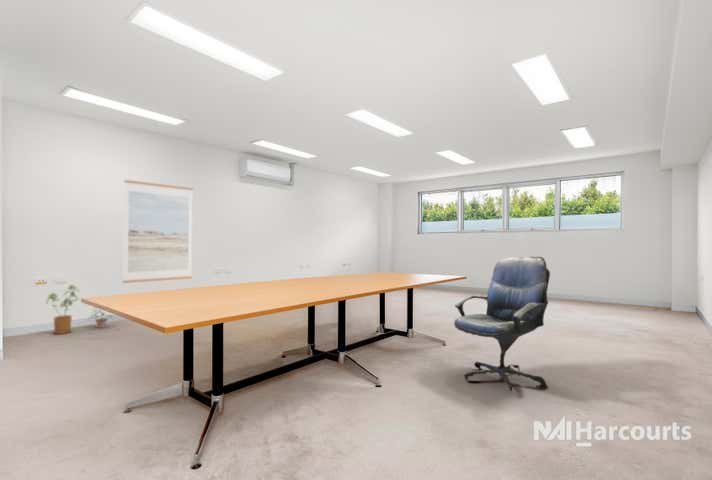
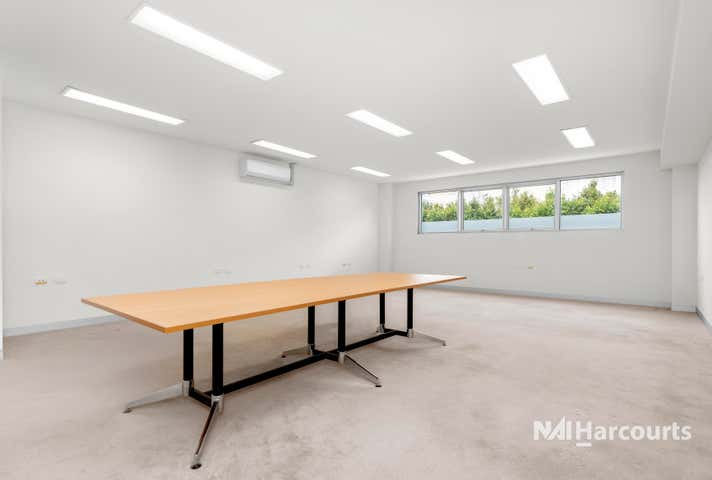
- office chair [453,256,551,392]
- house plant [45,284,81,335]
- wall art [122,179,194,284]
- potted plant [86,308,115,329]
